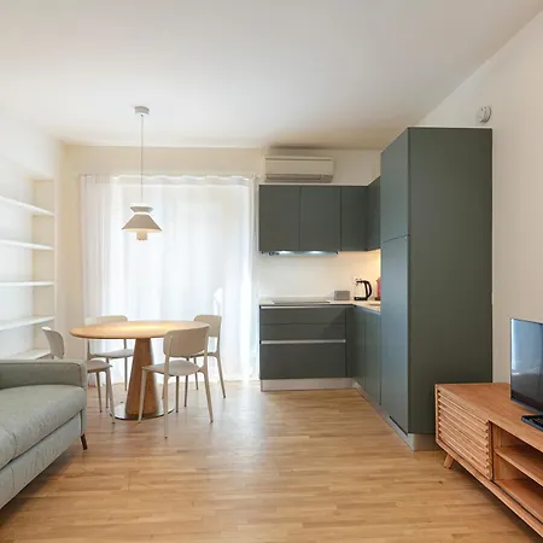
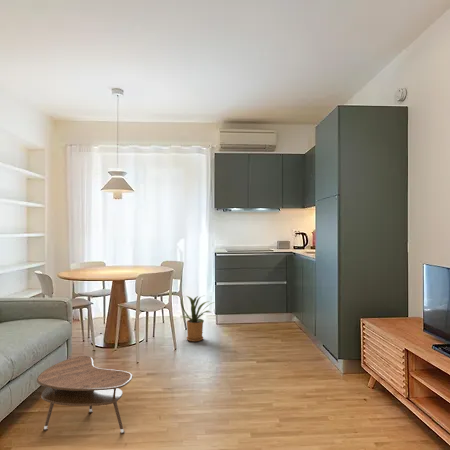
+ side table [35,355,134,435]
+ house plant [179,294,215,342]
